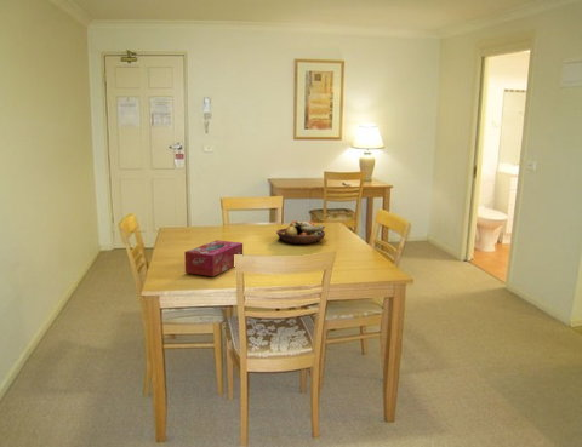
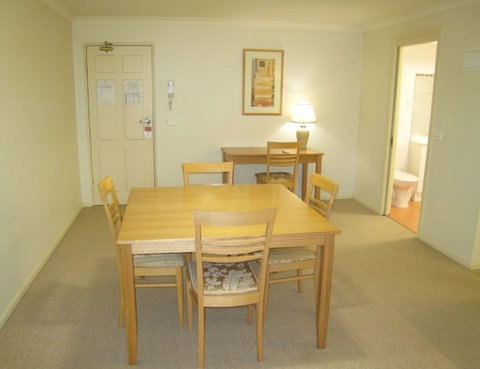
- fruit bowl [275,219,326,245]
- tissue box [183,239,244,277]
